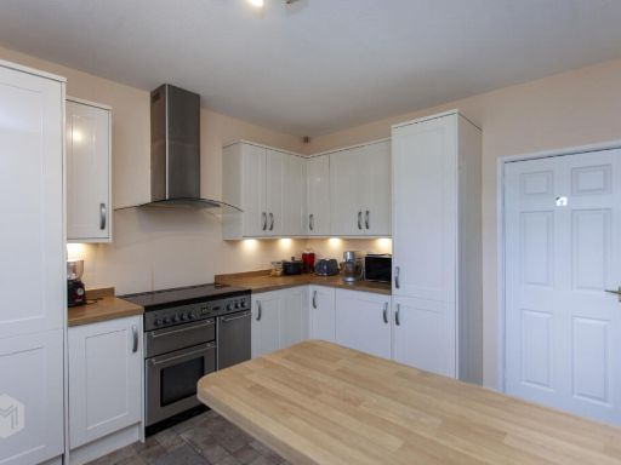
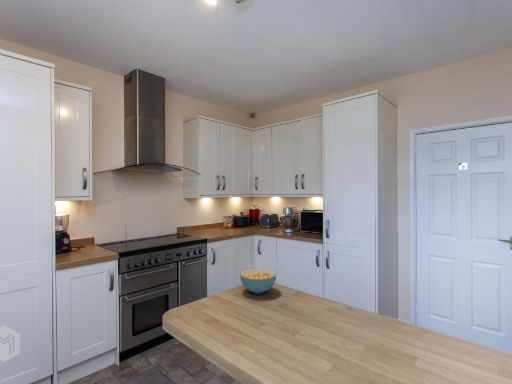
+ cereal bowl [239,268,277,295]
